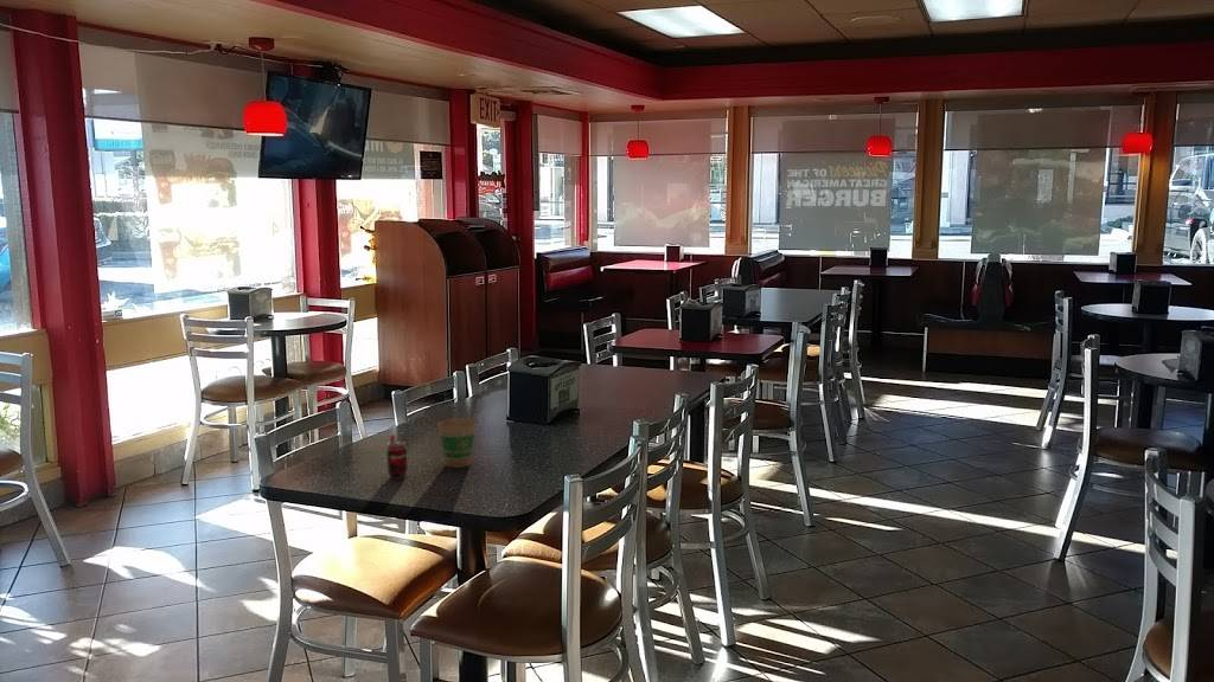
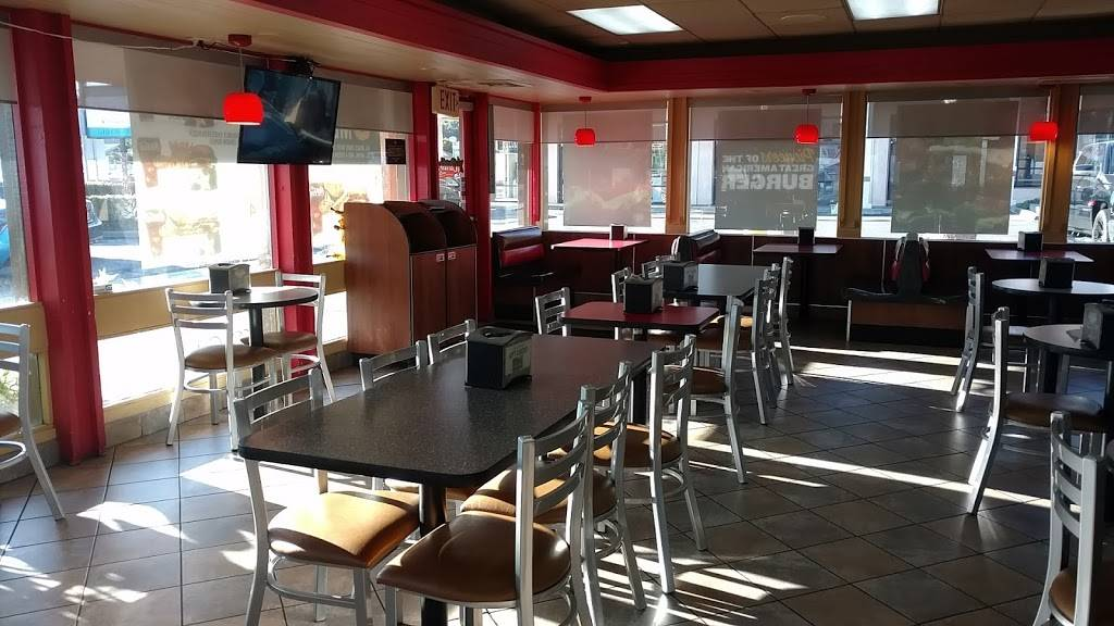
- paper cup [436,417,478,469]
- beverage can [385,433,409,481]
